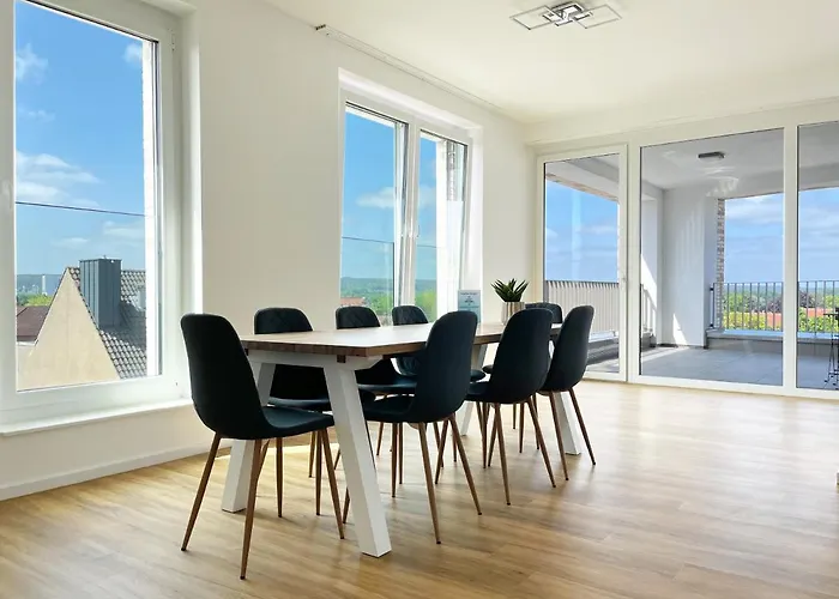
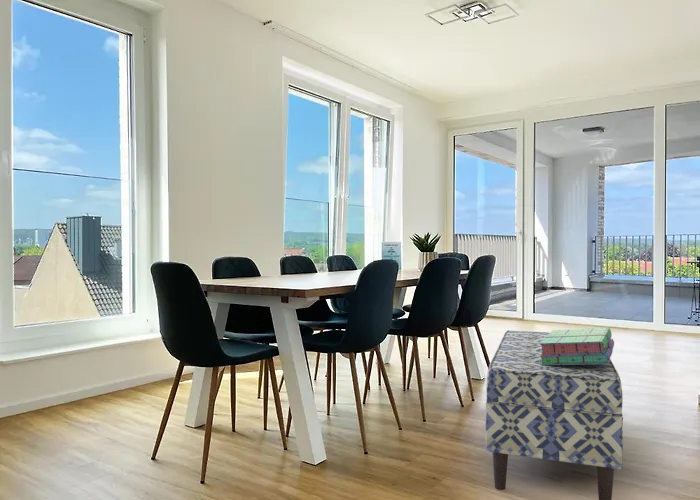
+ bench [485,330,624,500]
+ stack of books [539,327,615,365]
